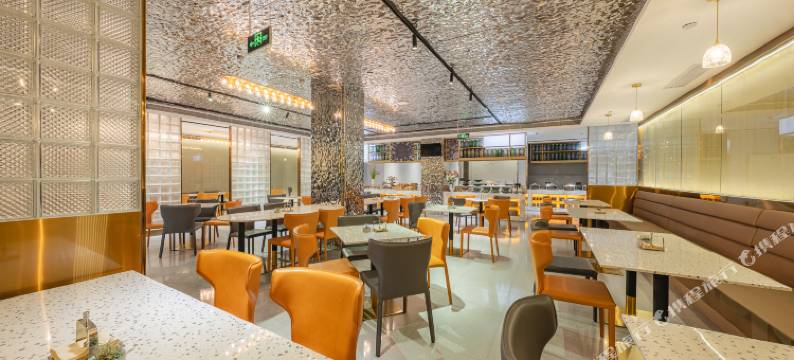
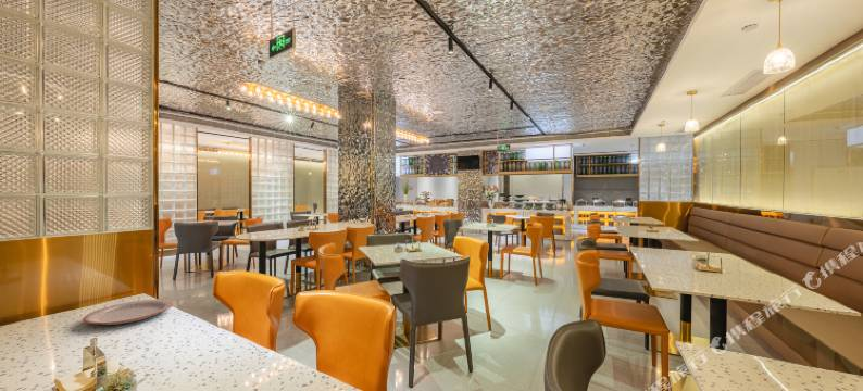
+ plate [82,299,174,326]
